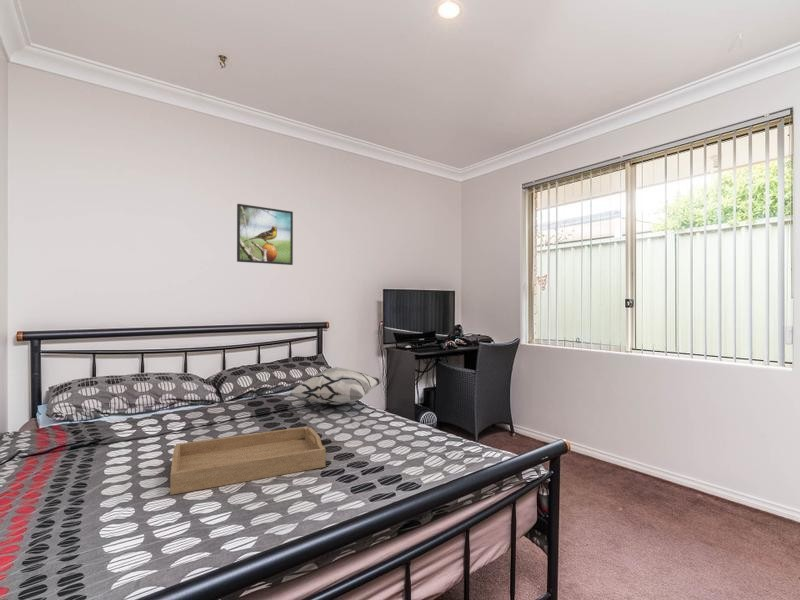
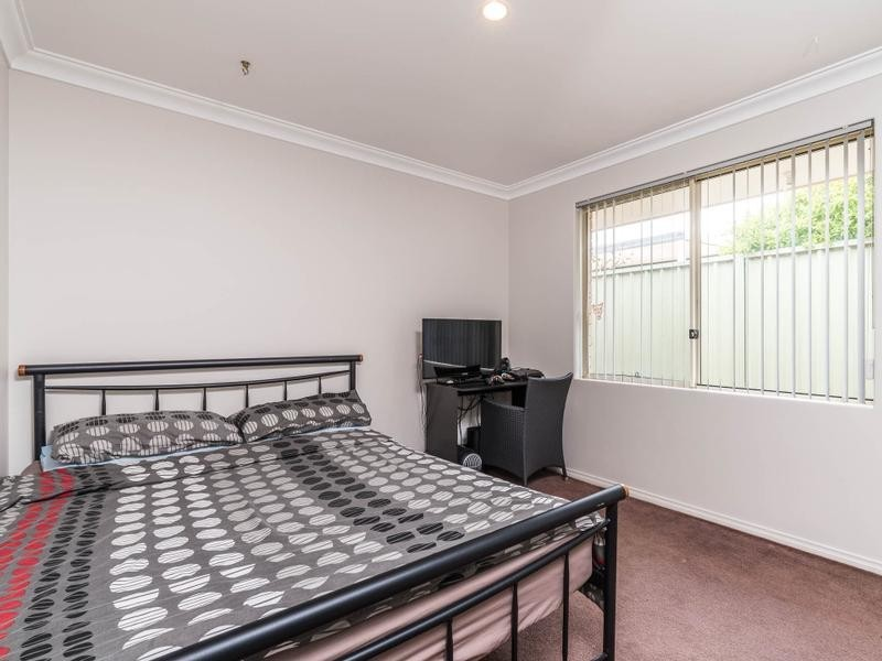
- decorative pillow [289,366,384,406]
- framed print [236,203,294,266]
- serving tray [169,426,327,496]
